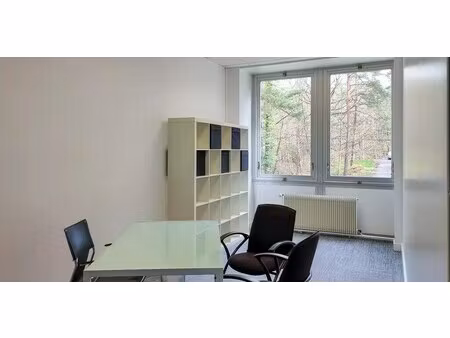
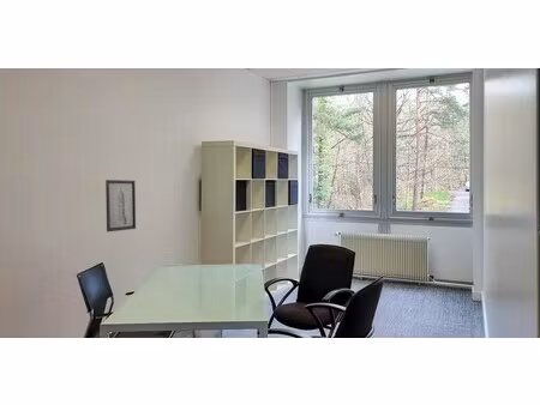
+ wall art [104,179,137,232]
